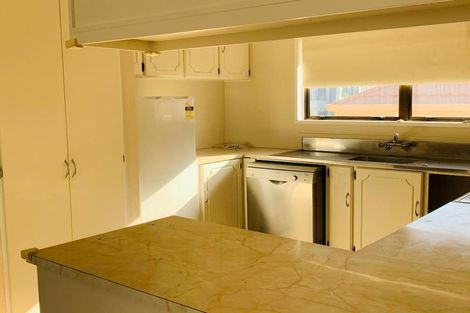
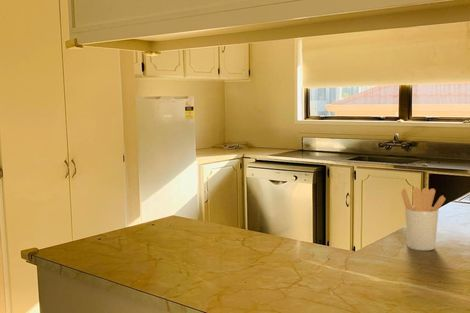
+ utensil holder [400,187,447,252]
